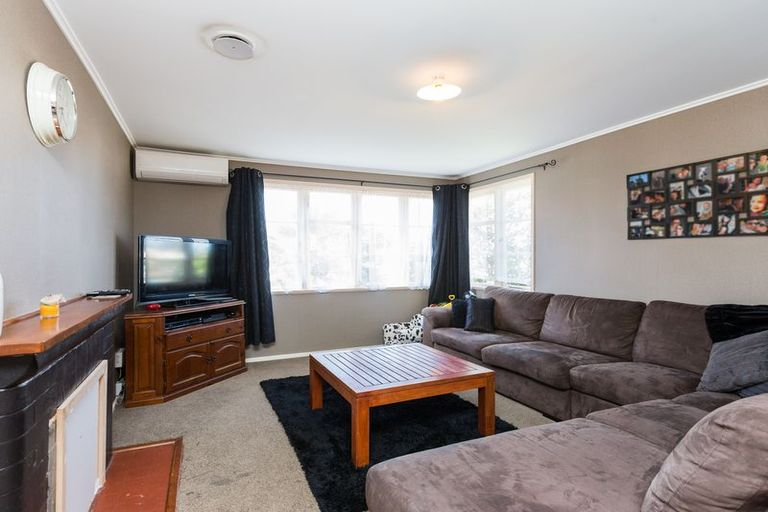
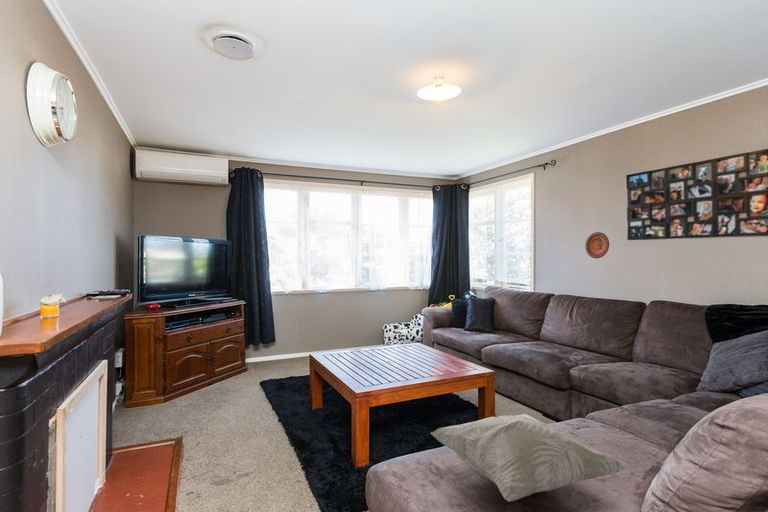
+ decorative pillow [430,413,626,503]
+ decorative plate [584,231,610,259]
